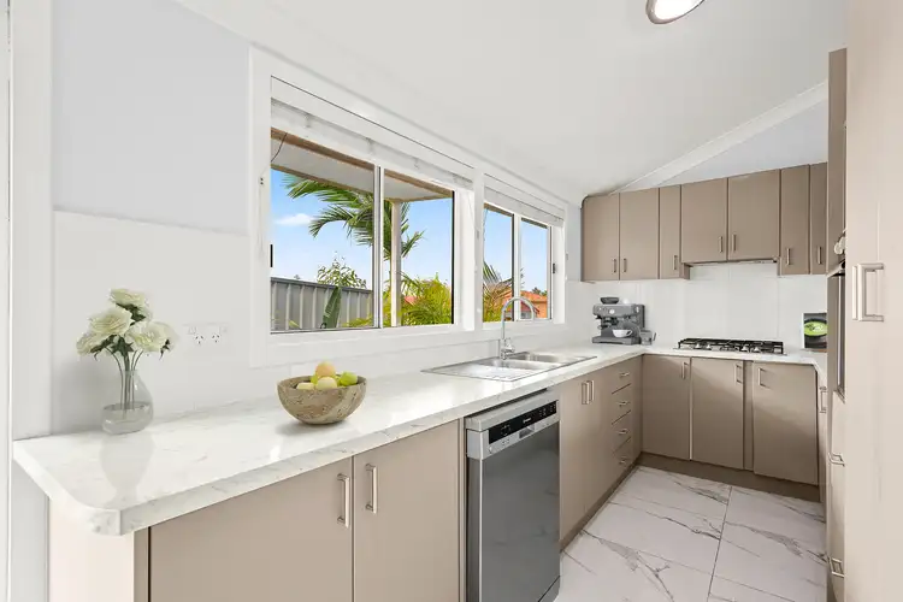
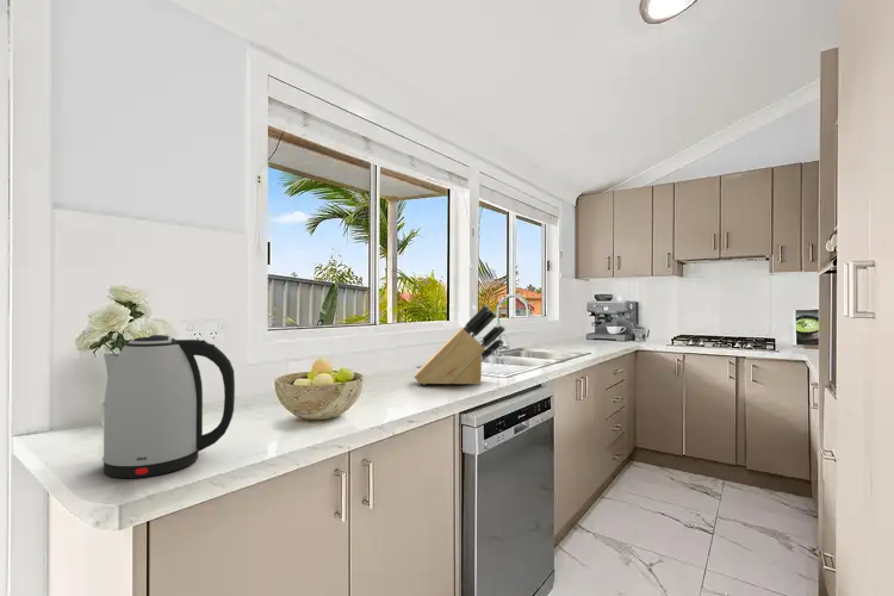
+ kettle [101,334,236,479]
+ knife block [412,304,507,386]
